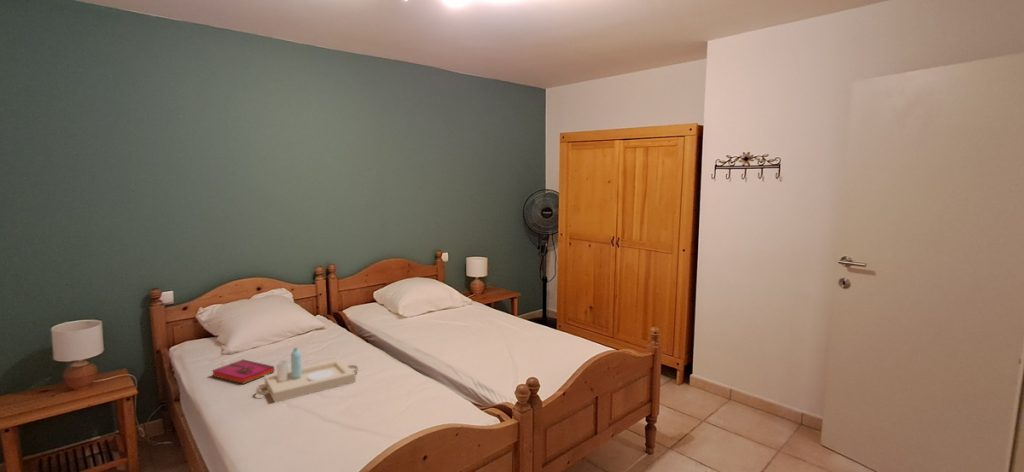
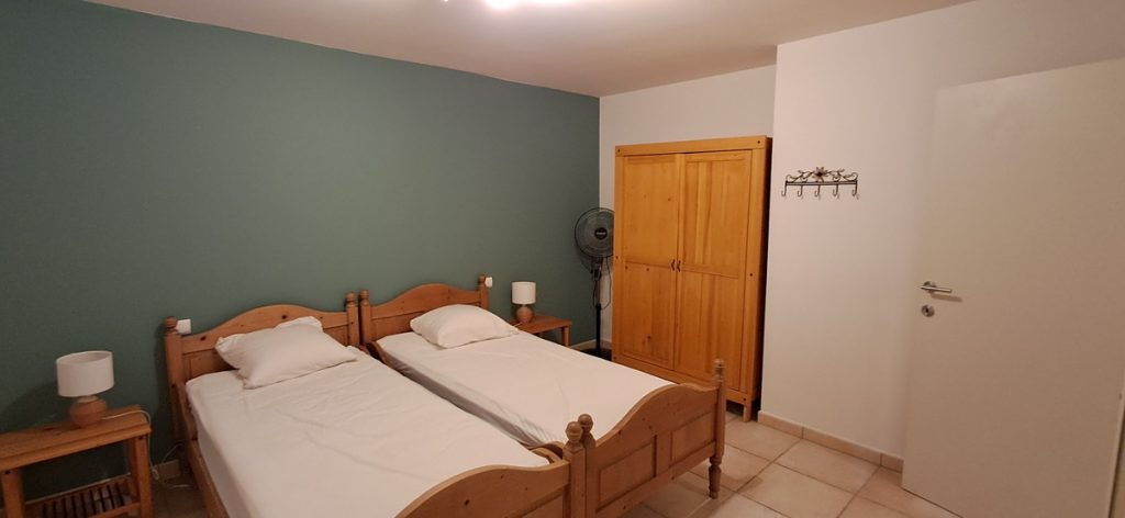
- hardback book [211,358,275,385]
- serving tray [255,347,359,403]
